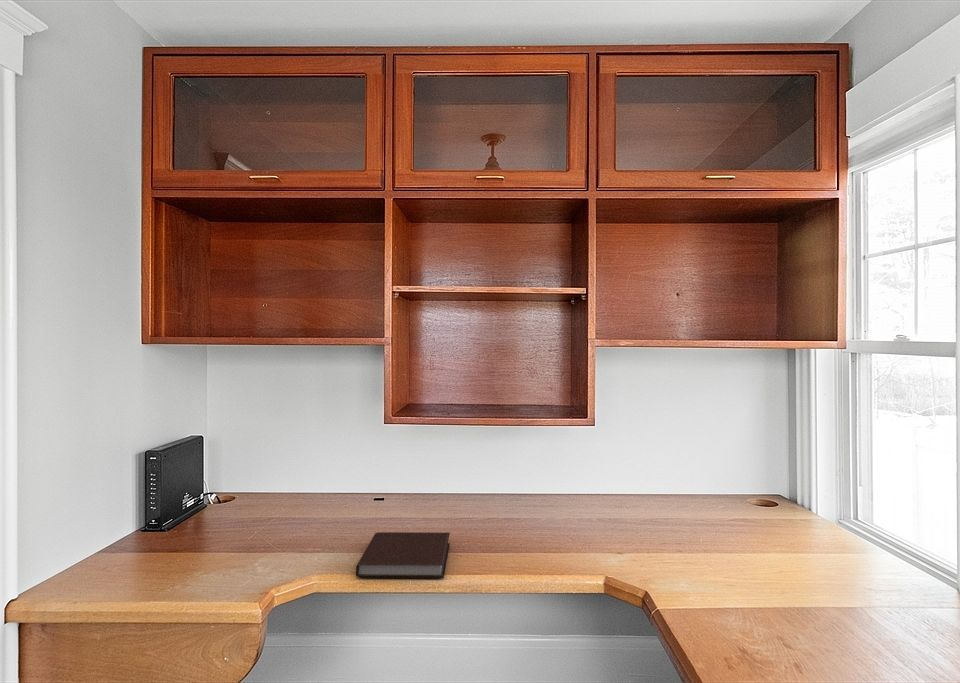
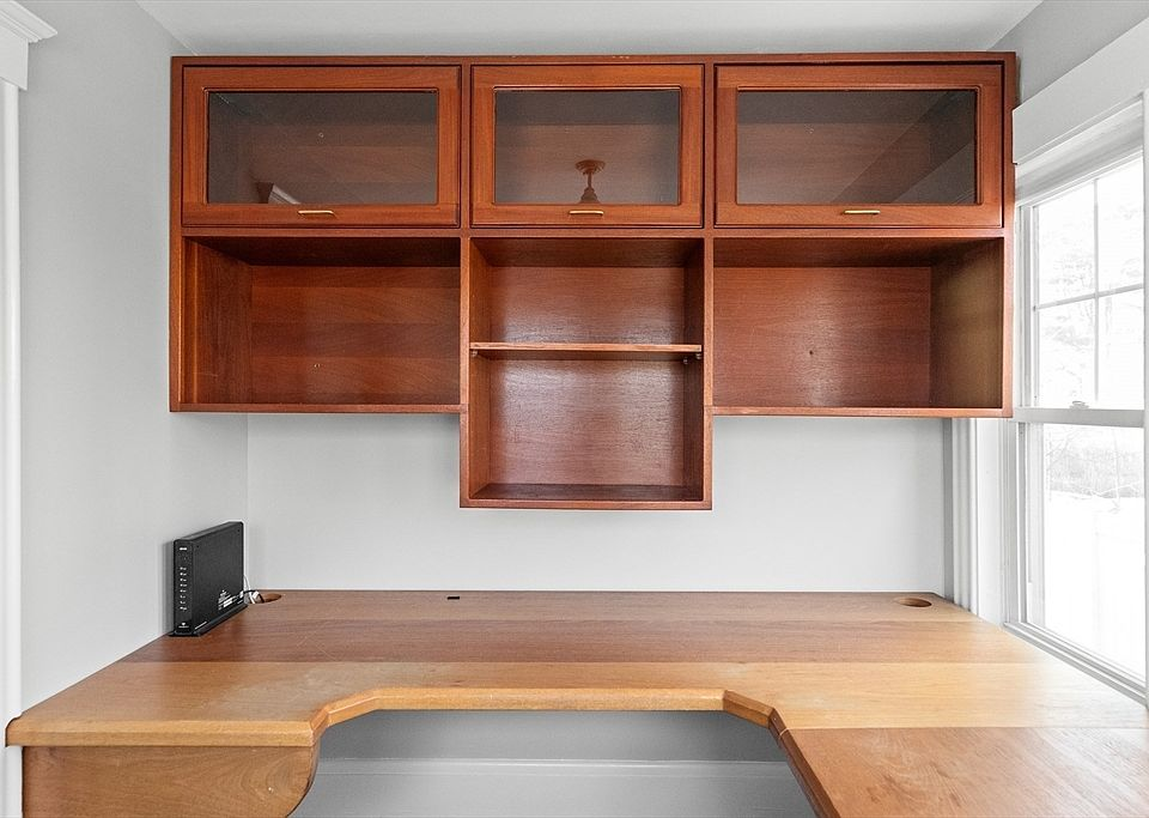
- notebook [355,531,451,579]
